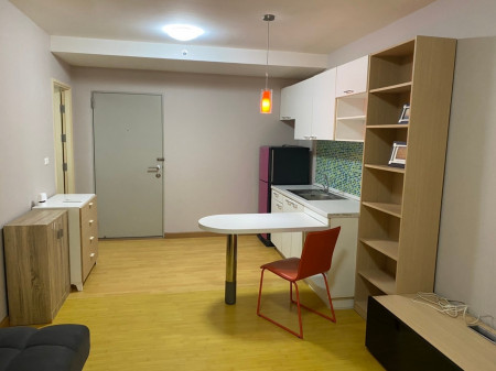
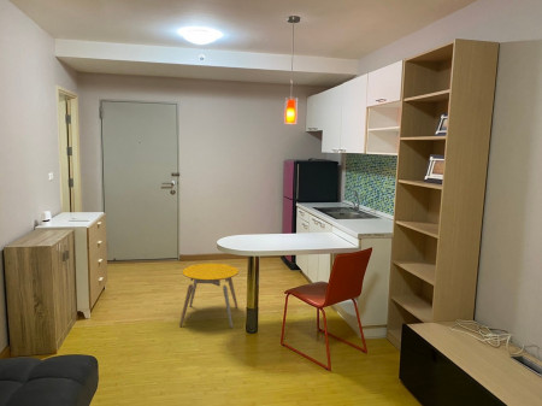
+ stool [178,263,240,329]
